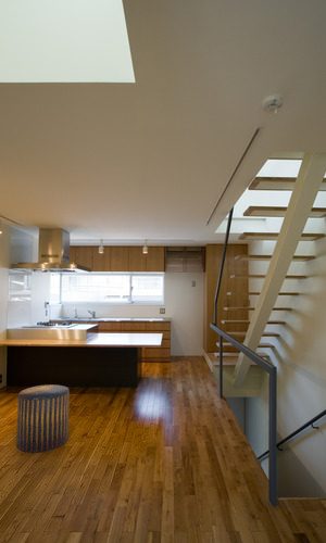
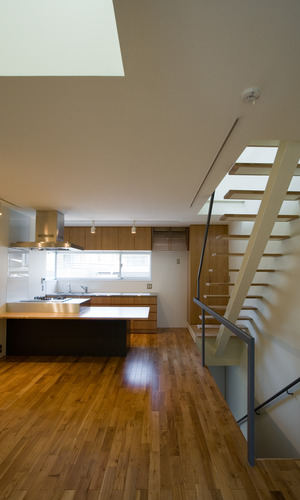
- stool [15,383,71,454]
